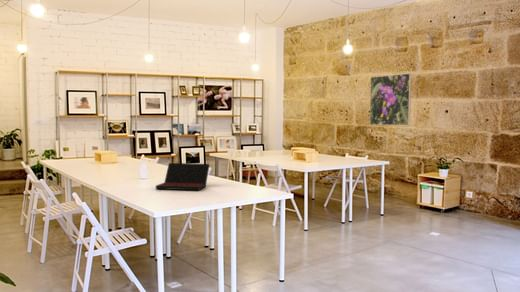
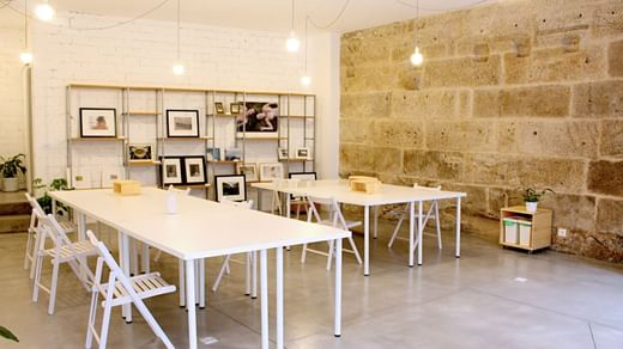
- laptop [155,162,211,191]
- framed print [369,72,412,126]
